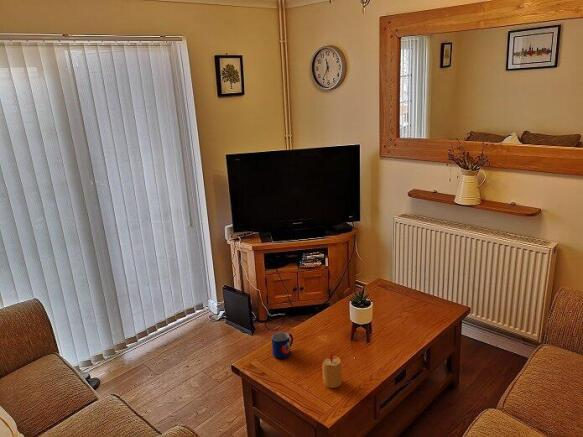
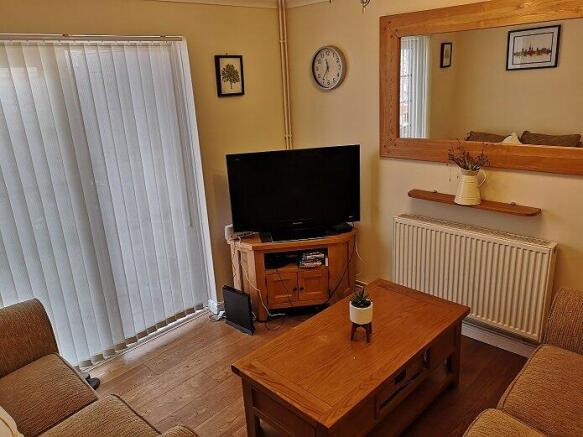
- candle [321,352,343,389]
- mug [271,332,294,359]
